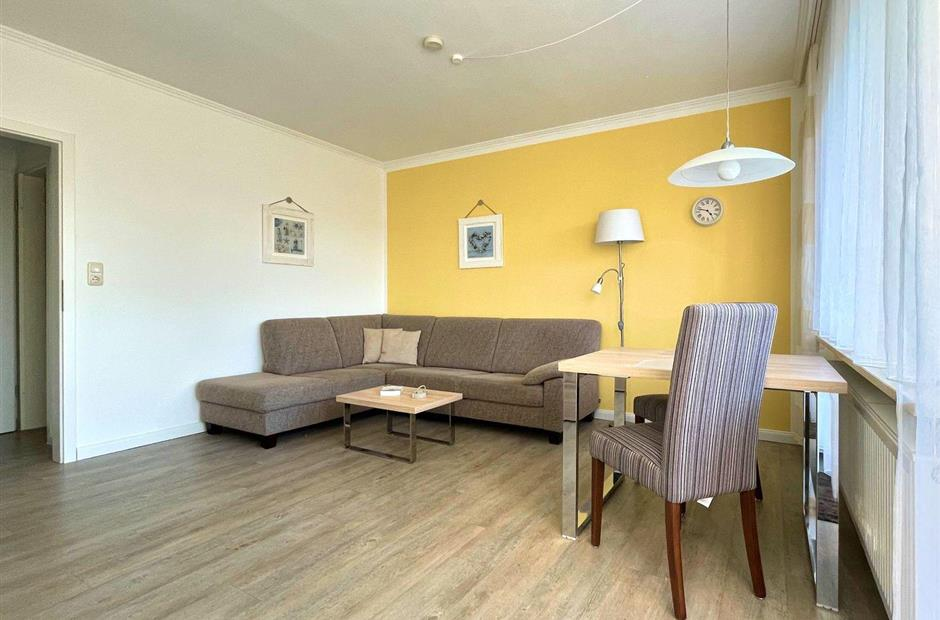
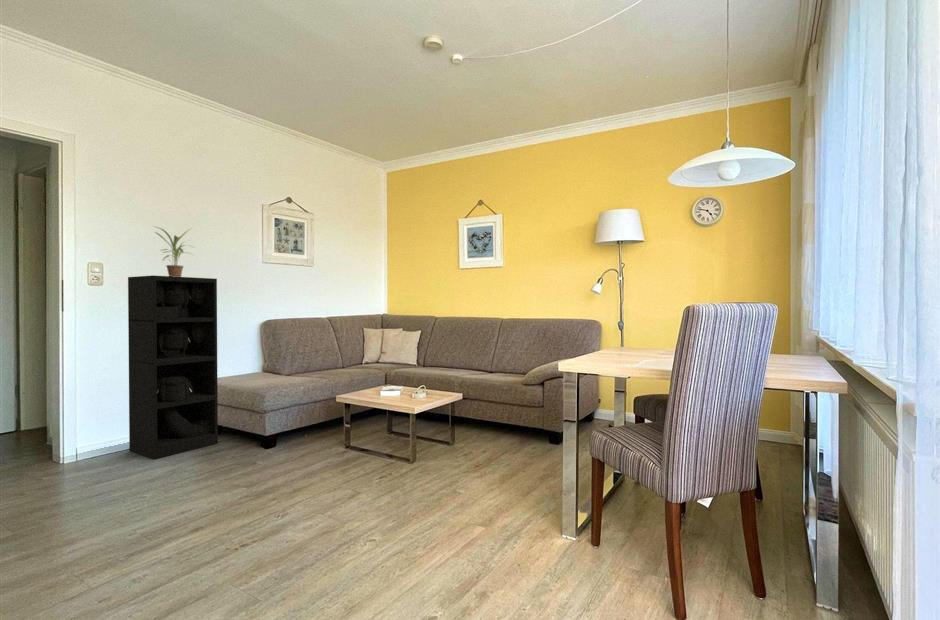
+ shelving unit [127,274,219,460]
+ potted plant [153,225,197,277]
